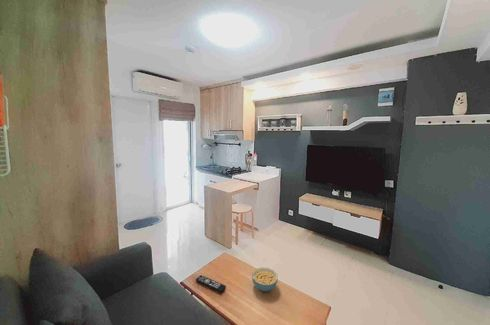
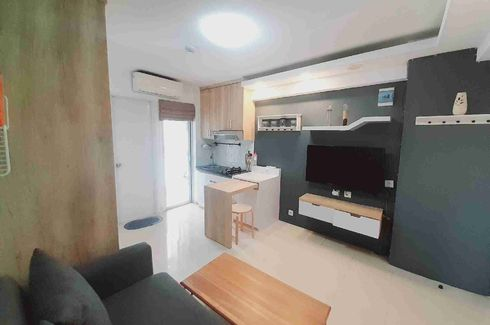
- remote control [195,274,227,294]
- cereal bowl [251,267,279,292]
